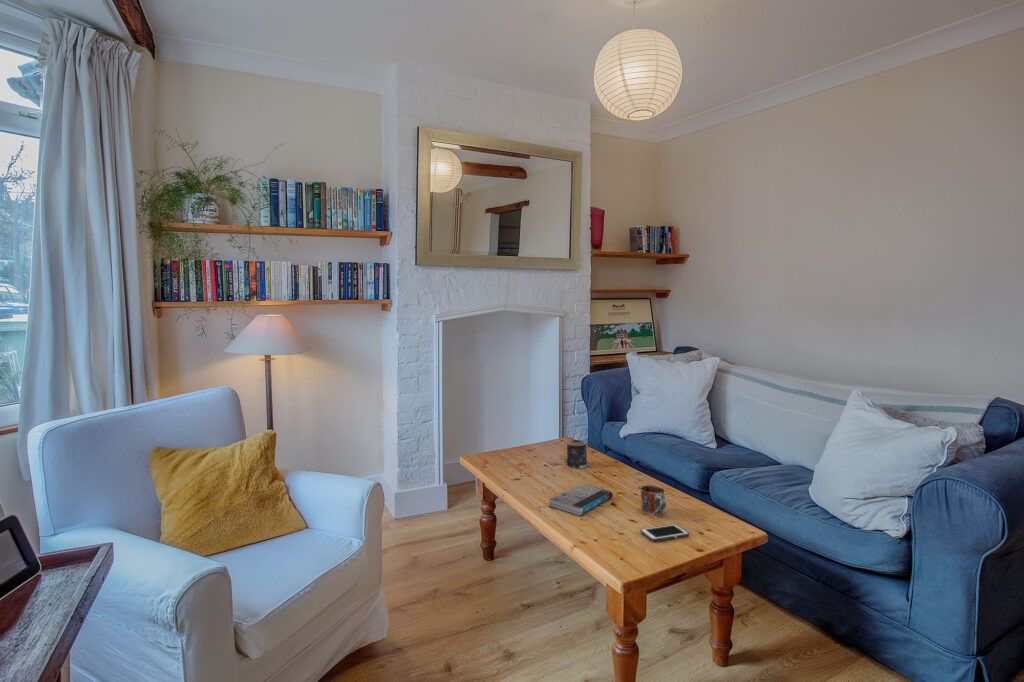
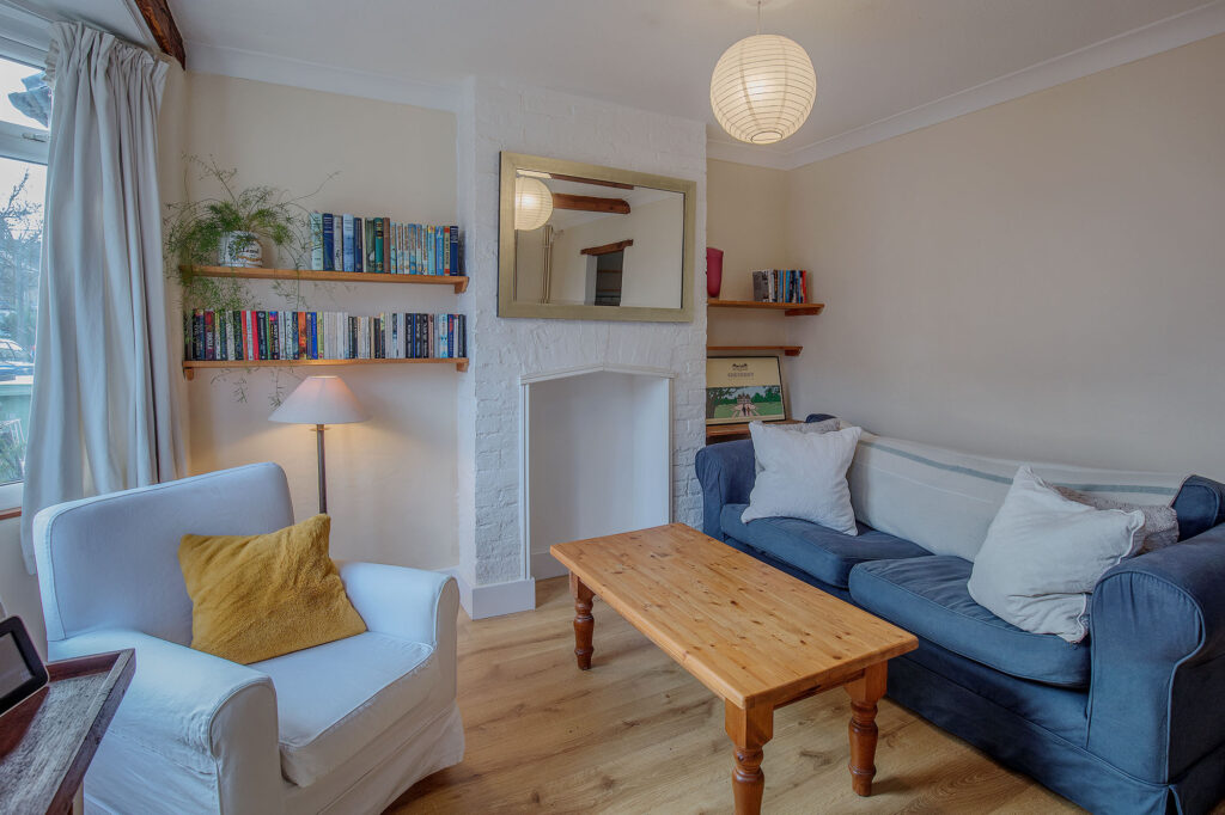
- mug [637,484,667,516]
- cell phone [639,523,690,542]
- candle [566,439,592,469]
- book [548,483,614,516]
